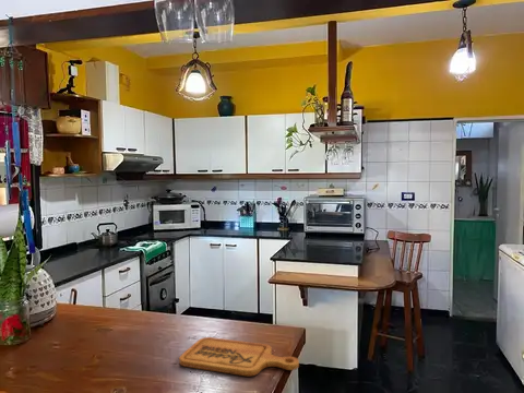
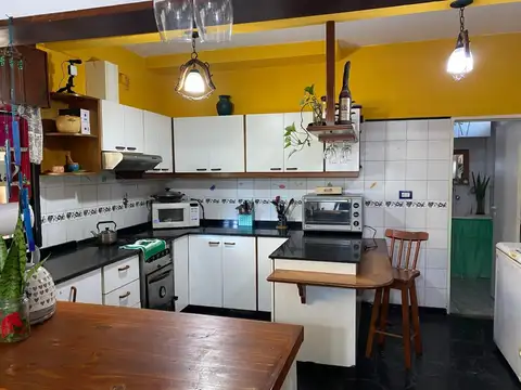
- cutting board [178,336,300,377]
